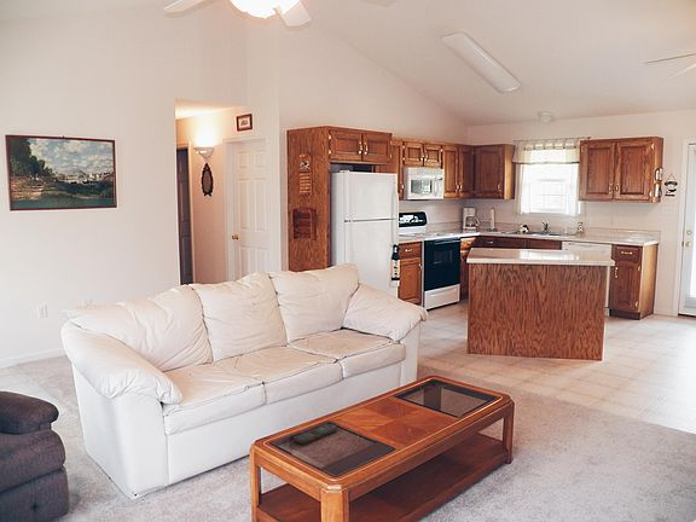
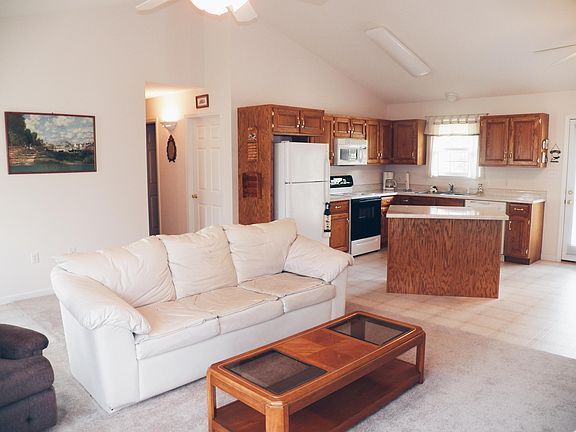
- remote control [294,423,338,446]
